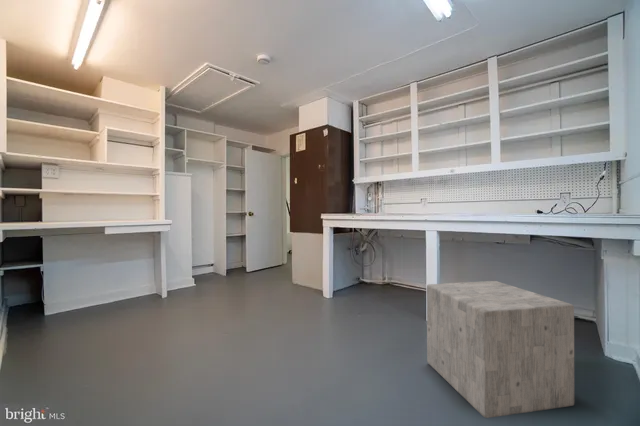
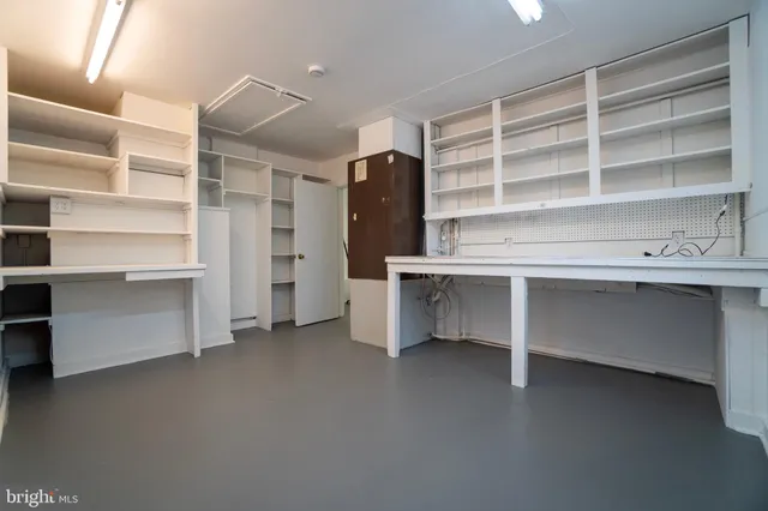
- stool [426,280,575,419]
